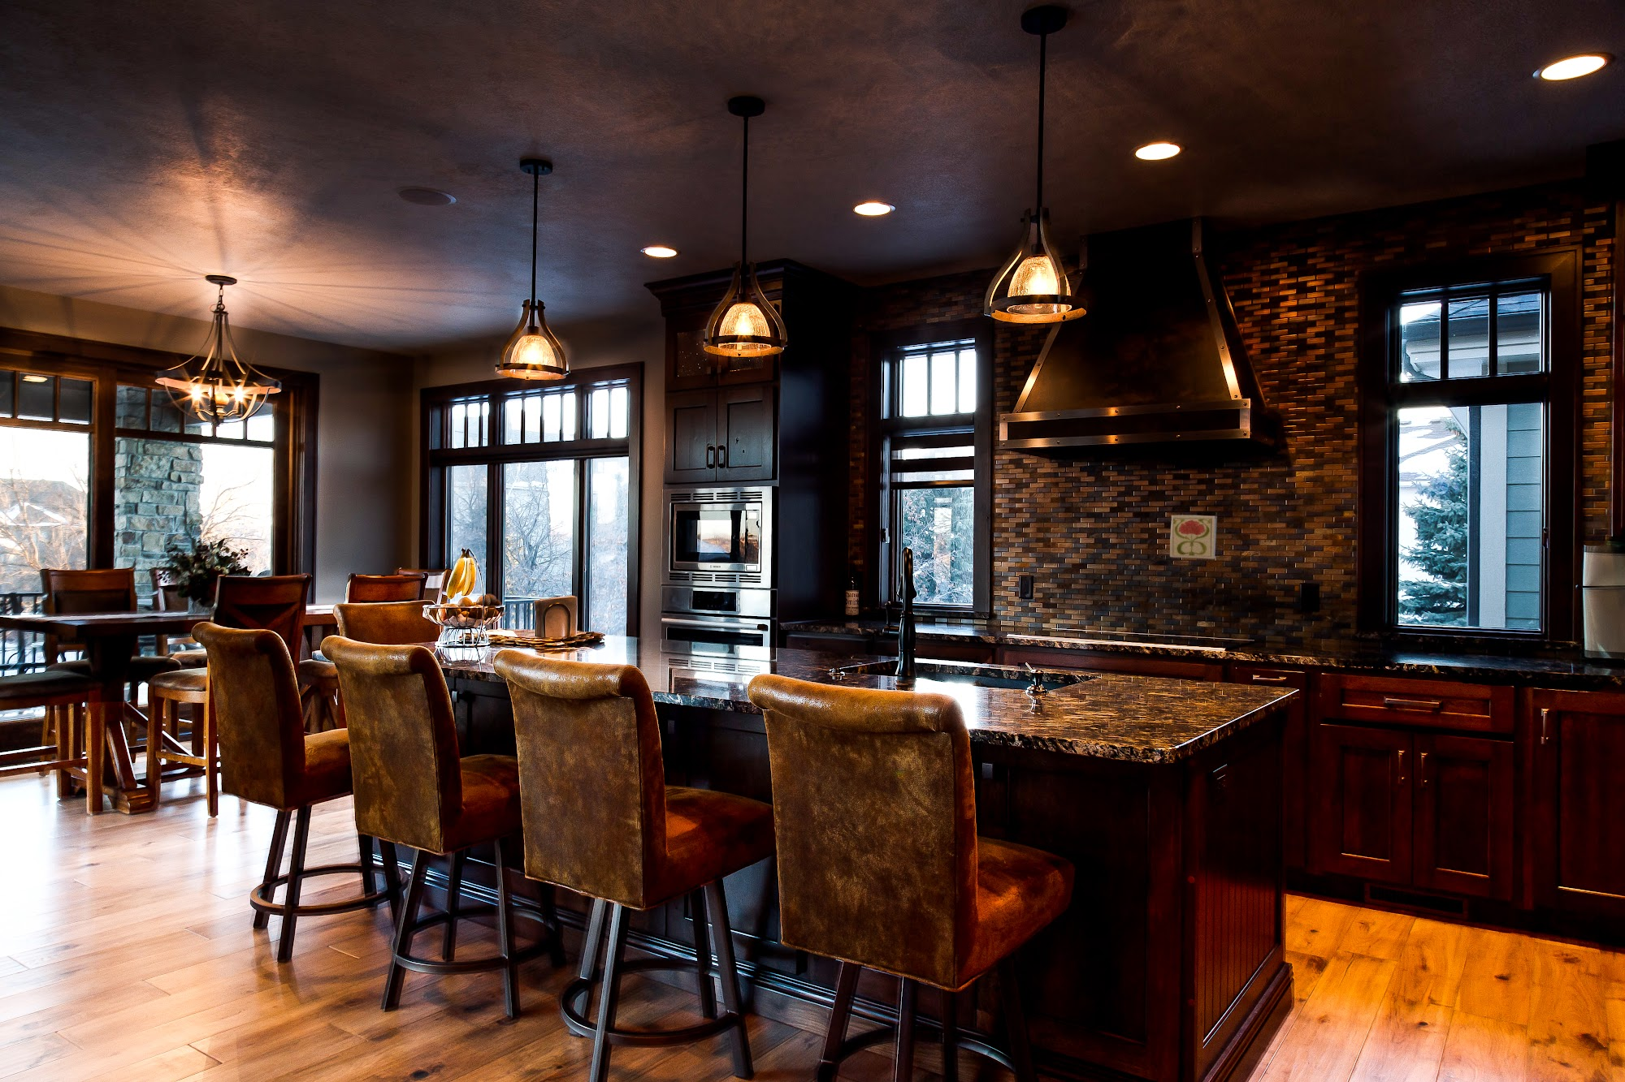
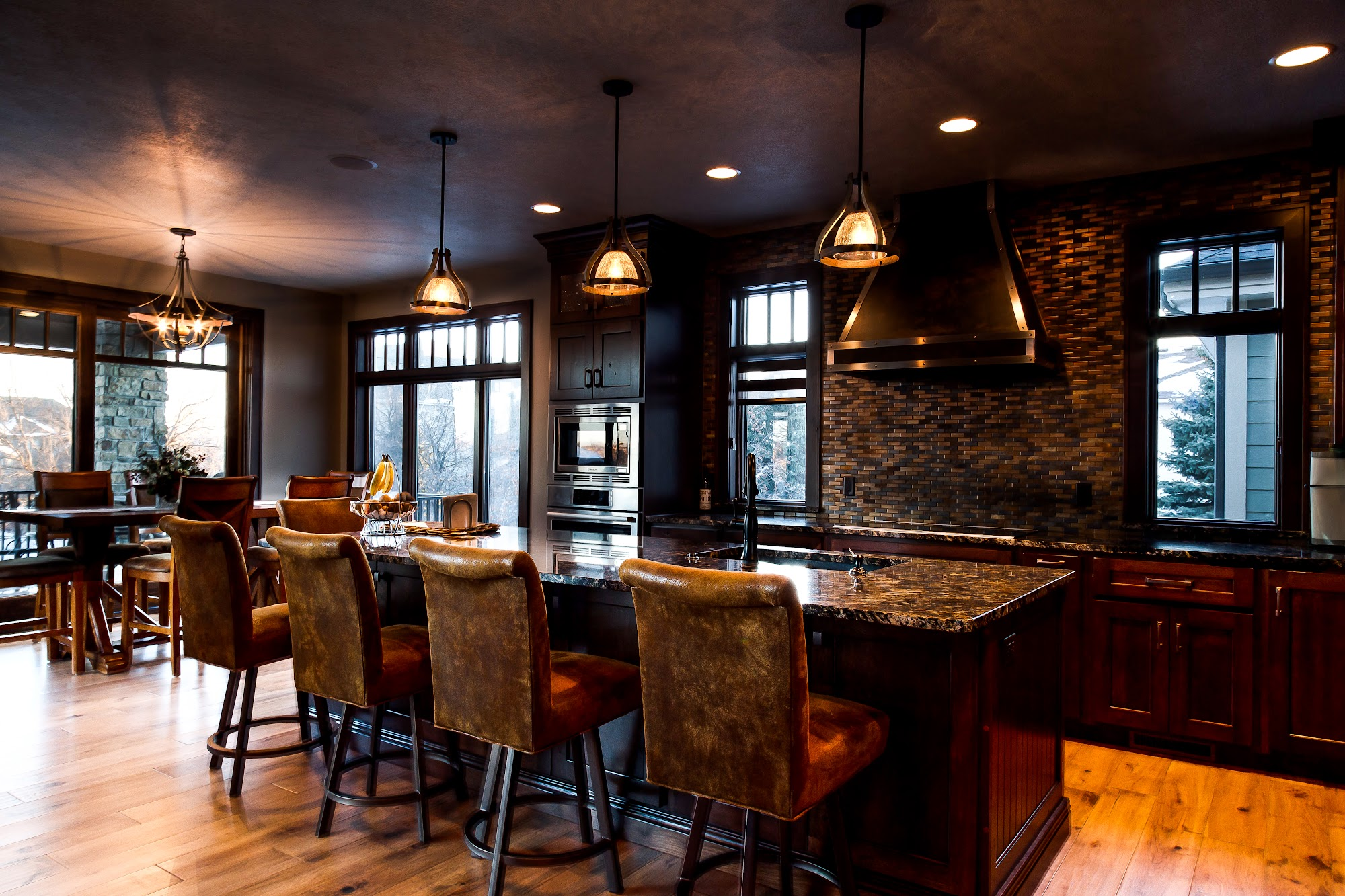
- decorative tile [1168,513,1218,560]
